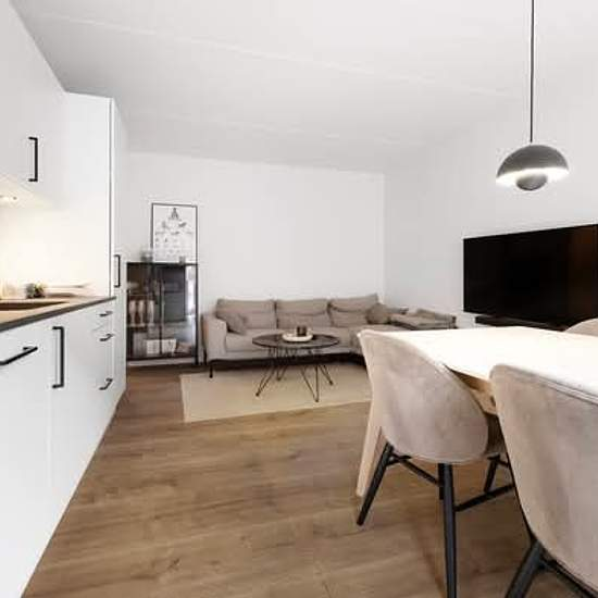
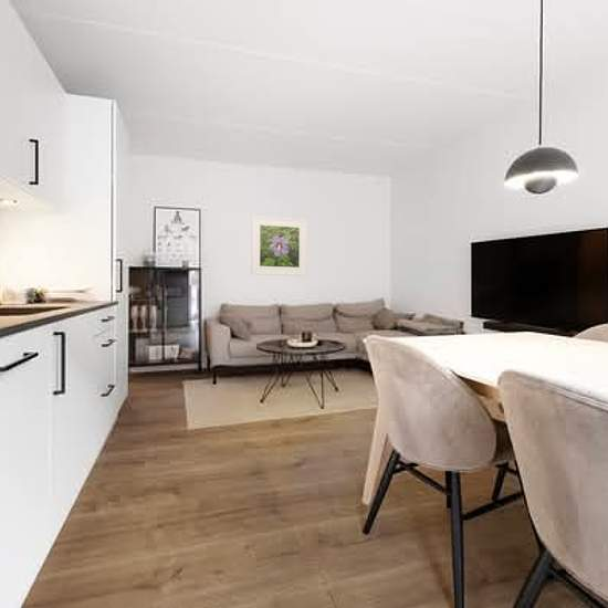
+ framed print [250,214,308,276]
